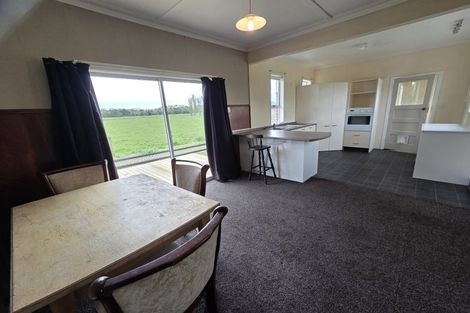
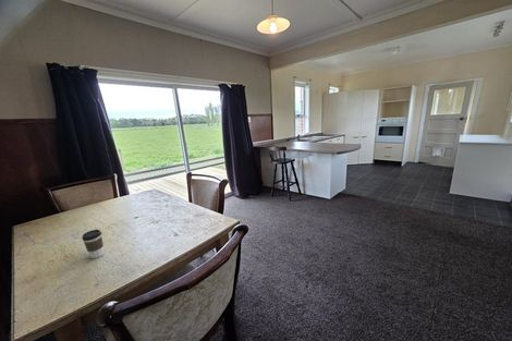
+ coffee cup [82,229,105,259]
